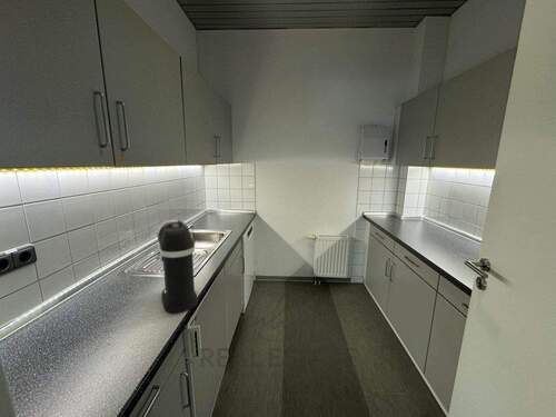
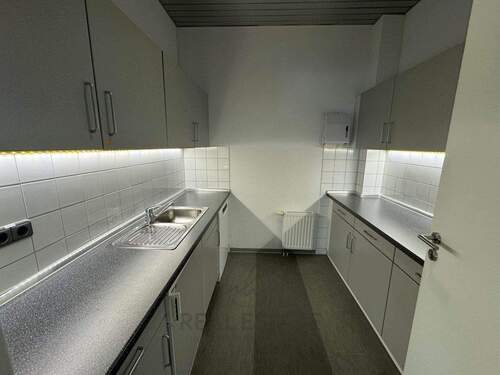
- coffee maker [157,219,199,314]
